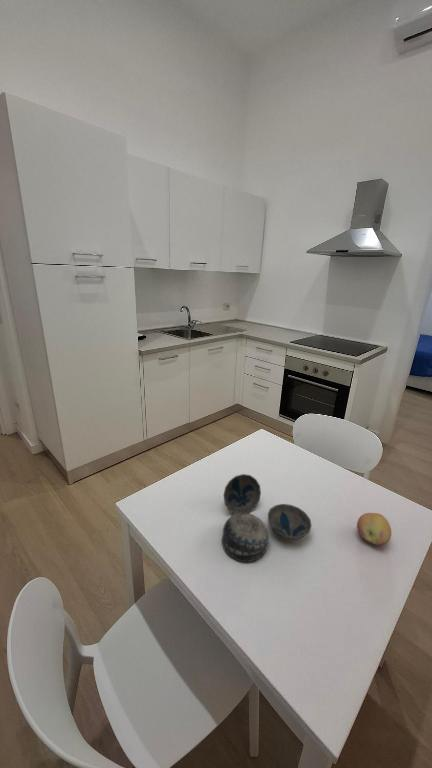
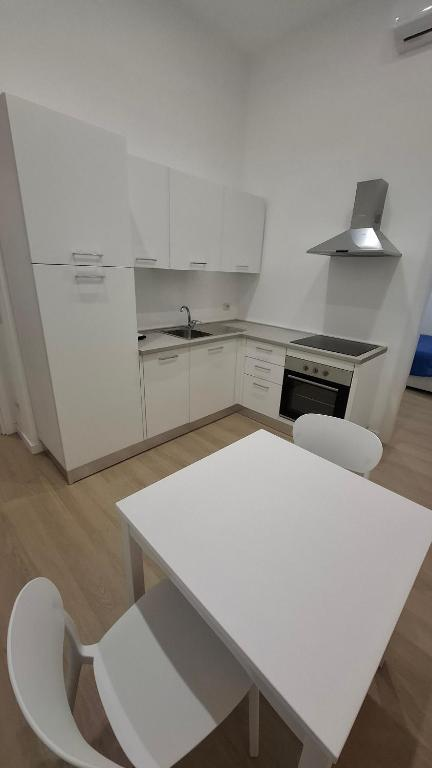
- decorative bowl [221,473,313,563]
- fruit [356,512,392,546]
